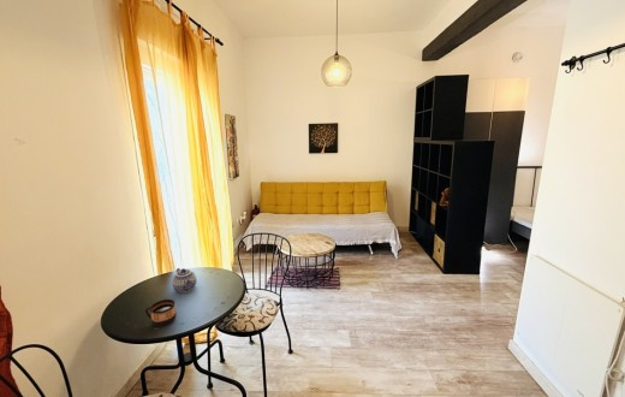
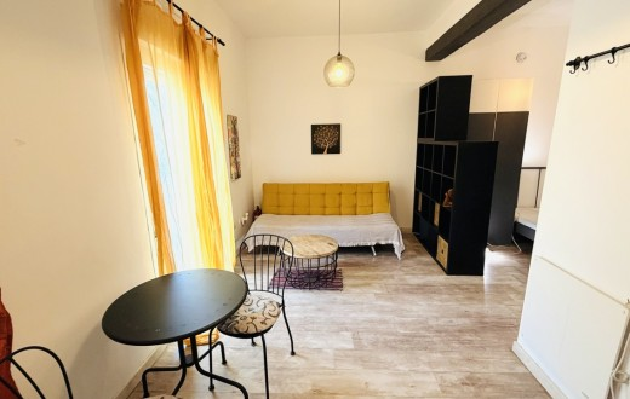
- cup [144,298,178,327]
- teapot [171,267,198,294]
